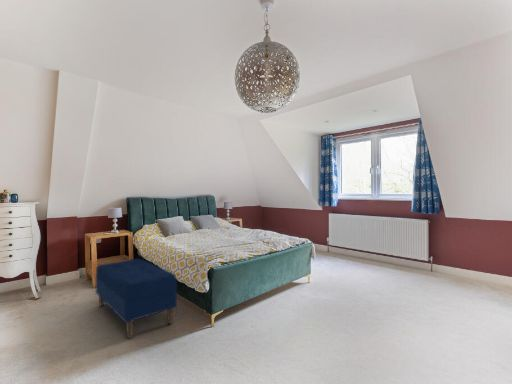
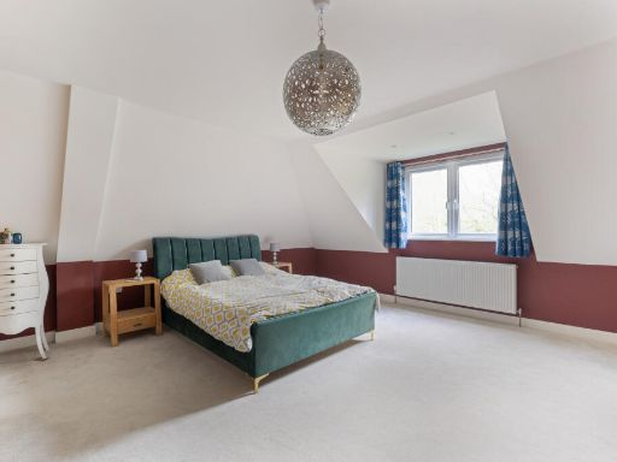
- bench [95,257,178,339]
